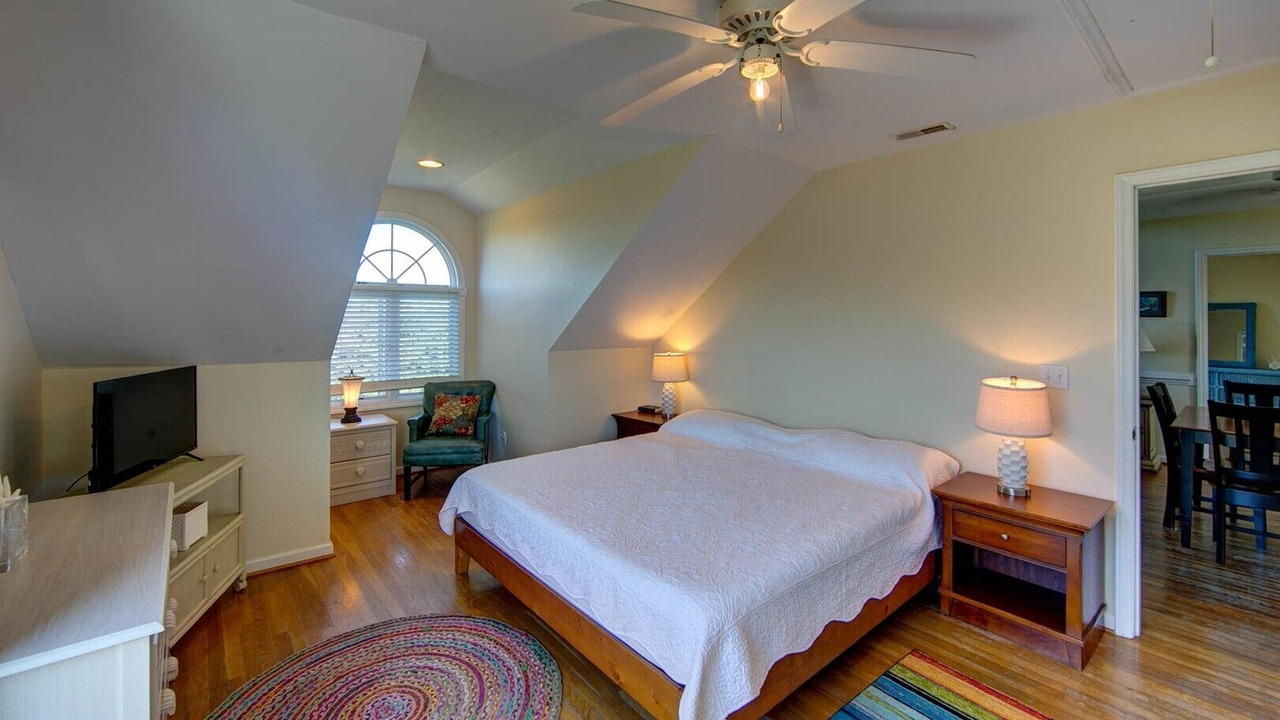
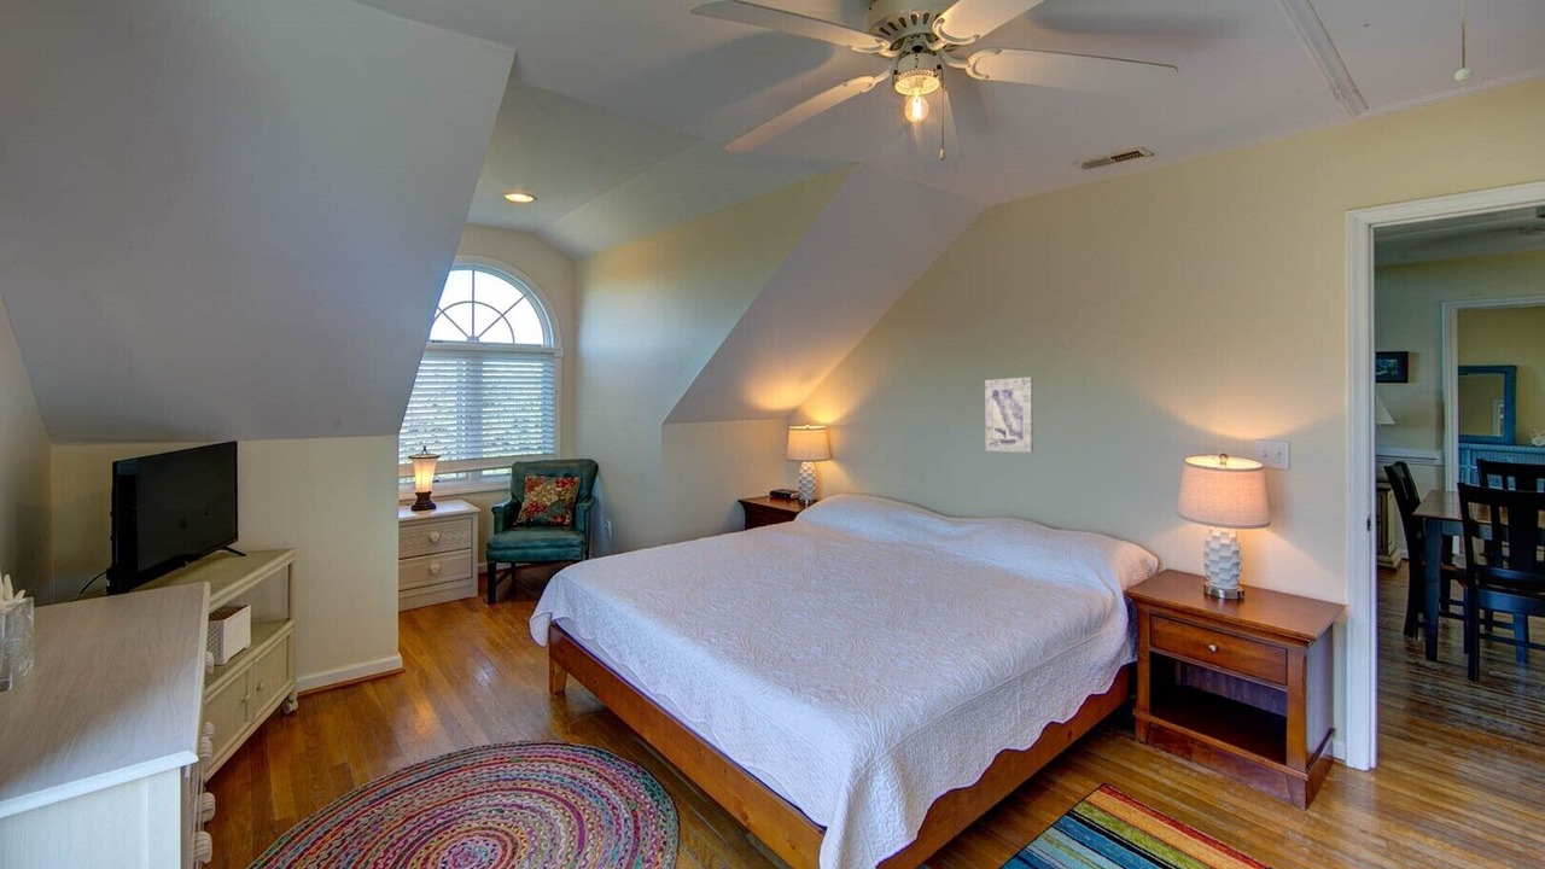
+ wall art [984,377,1034,454]
